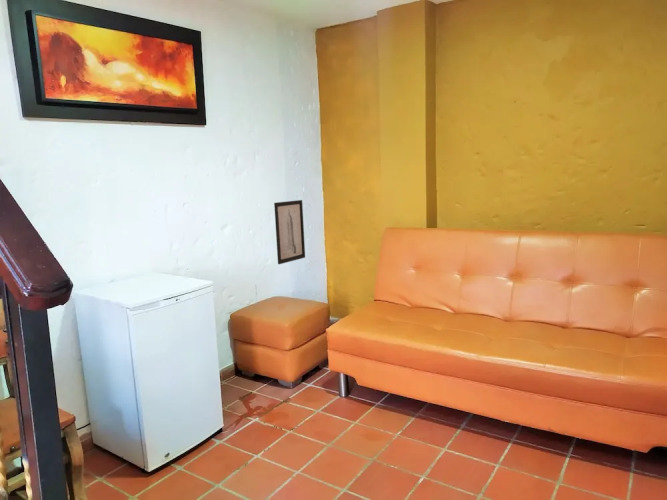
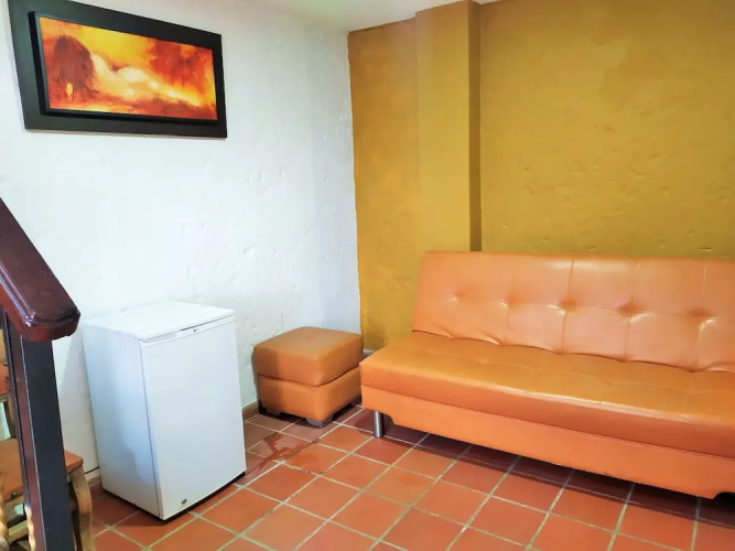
- wall art [273,199,306,265]
